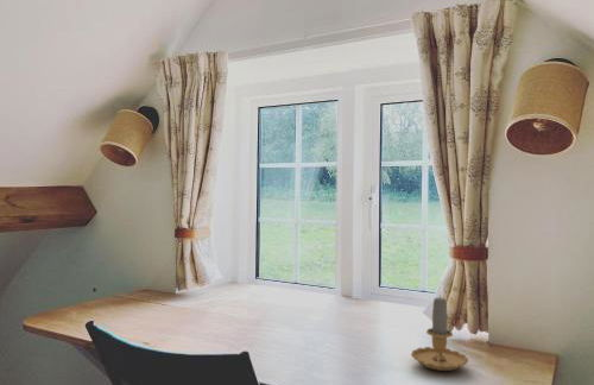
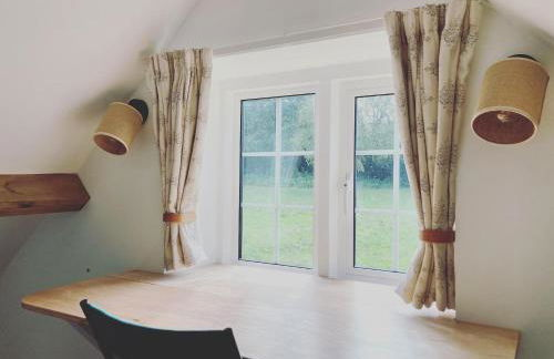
- candle [410,296,469,372]
